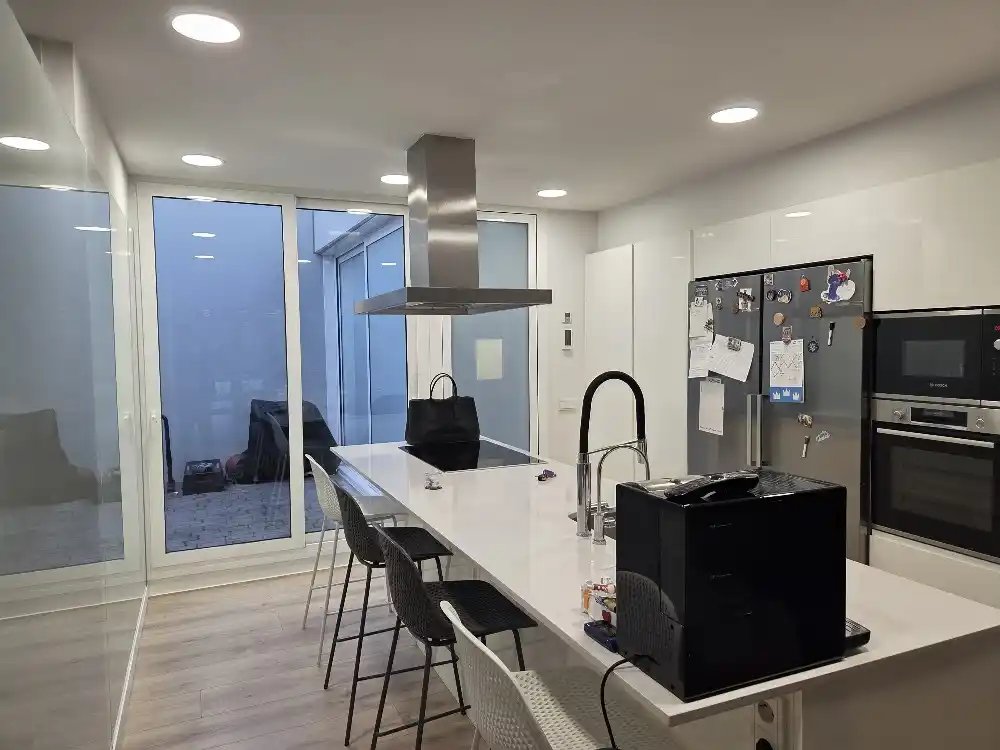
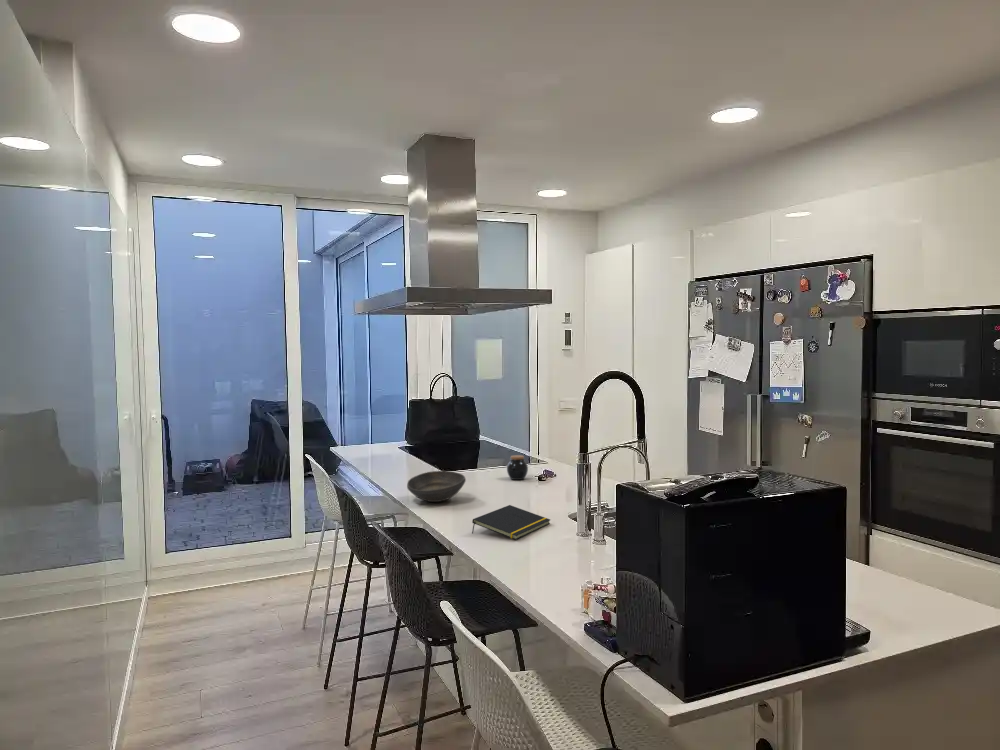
+ notepad [471,504,551,541]
+ jar [506,454,529,481]
+ bowl [406,470,467,503]
